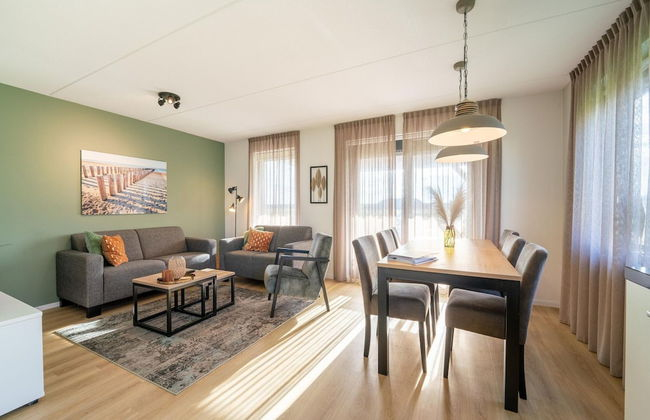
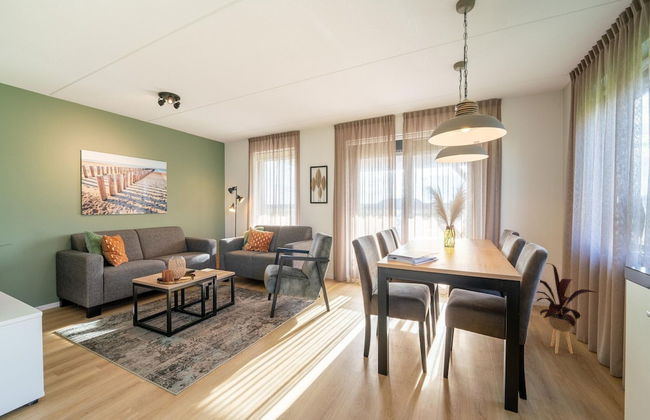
+ house plant [536,262,599,355]
